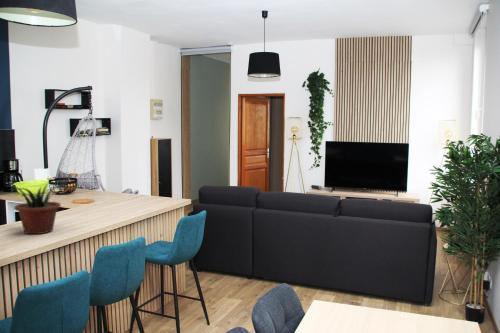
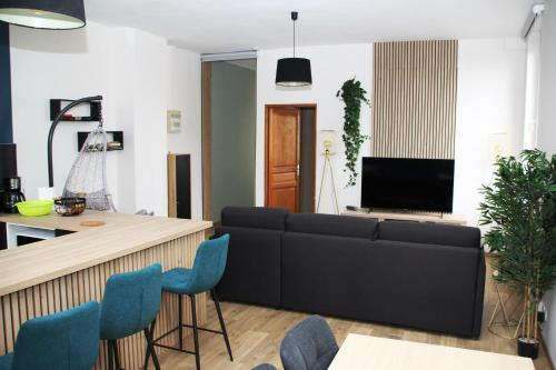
- potted plant [10,183,67,235]
